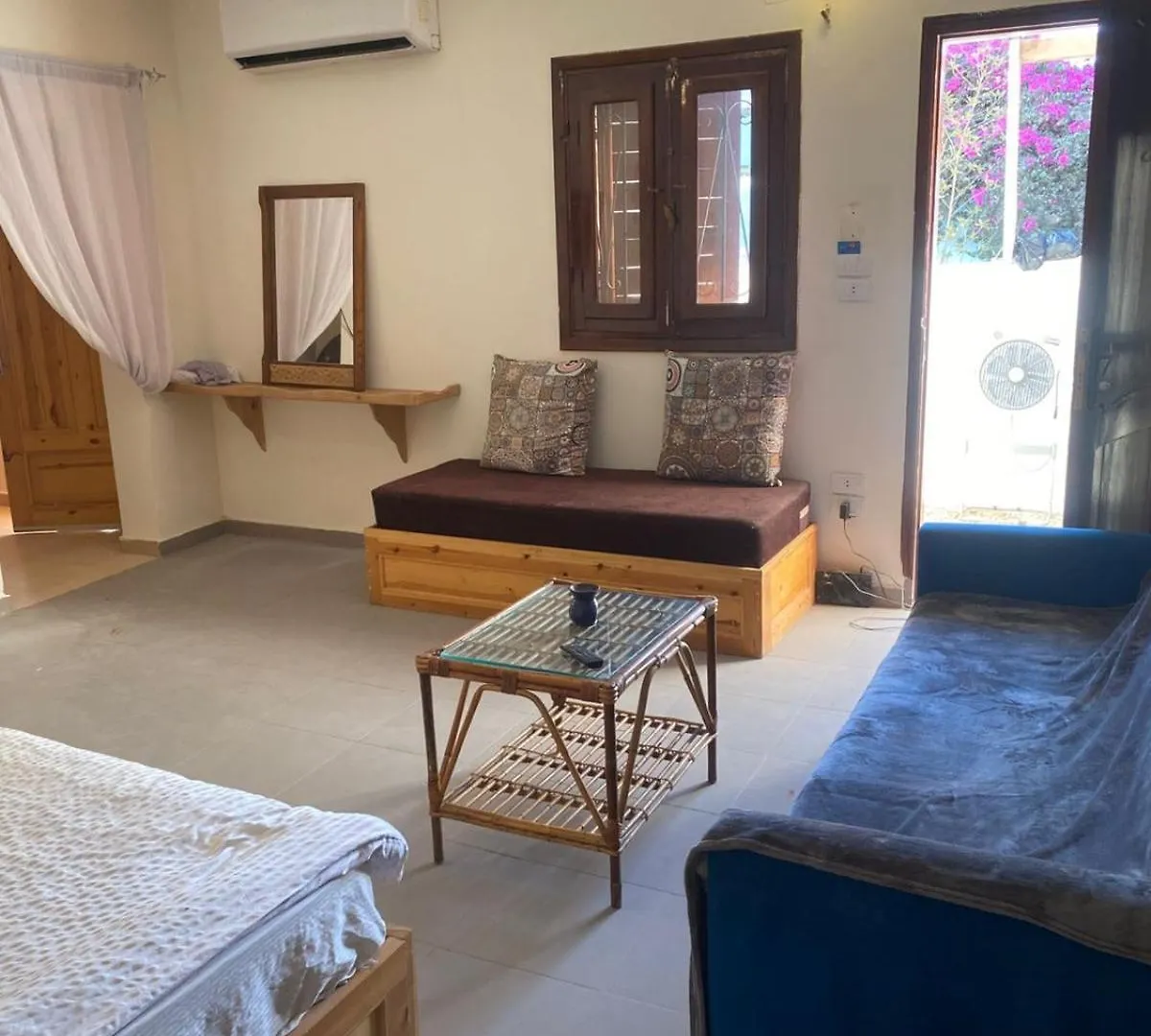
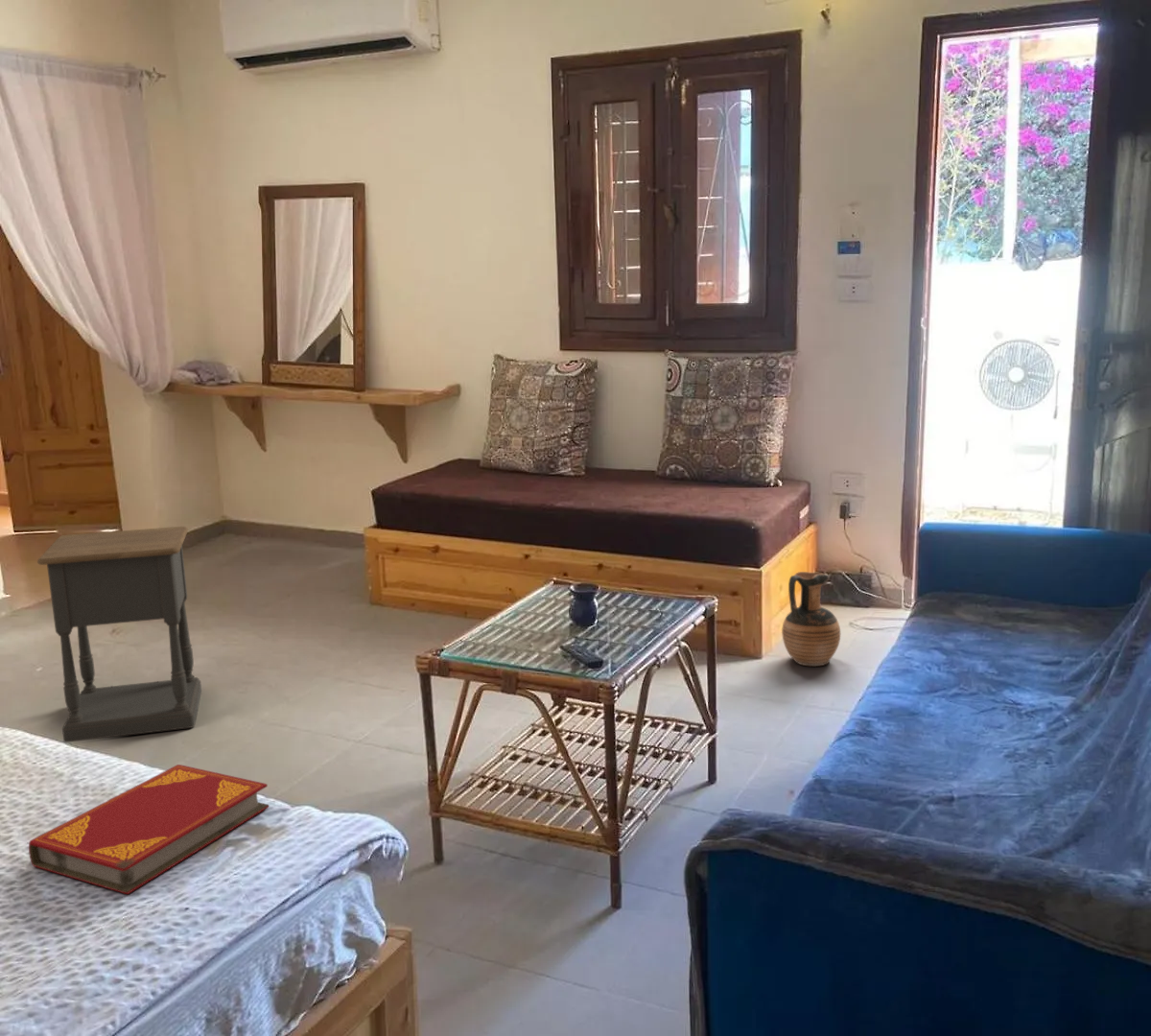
+ nightstand [36,526,202,743]
+ hardback book [28,764,270,895]
+ ceramic jug [781,571,841,668]
